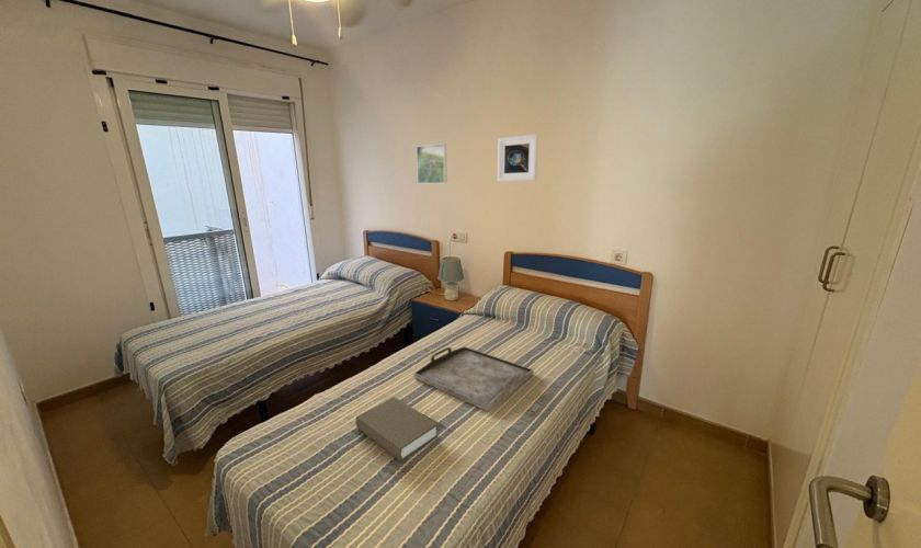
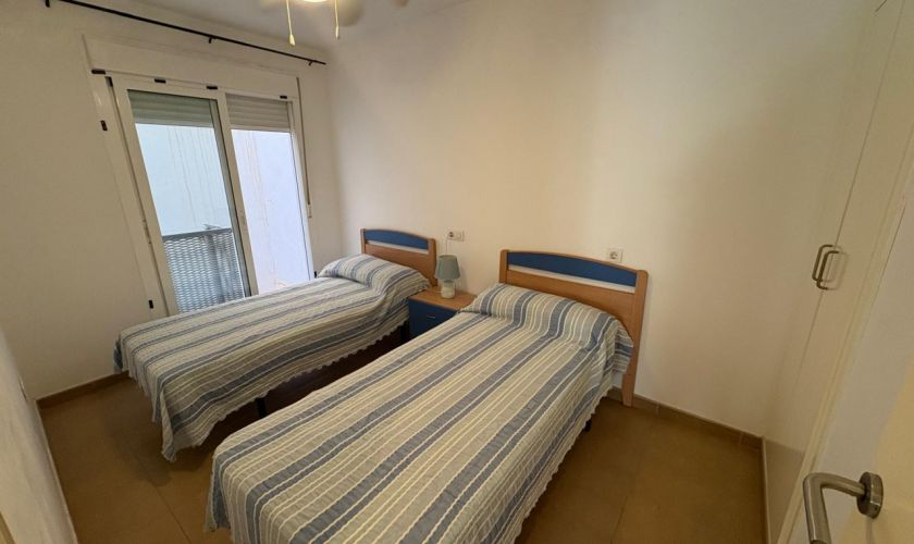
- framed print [497,133,539,183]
- serving tray [413,345,535,412]
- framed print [416,142,448,185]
- book [354,396,439,463]
